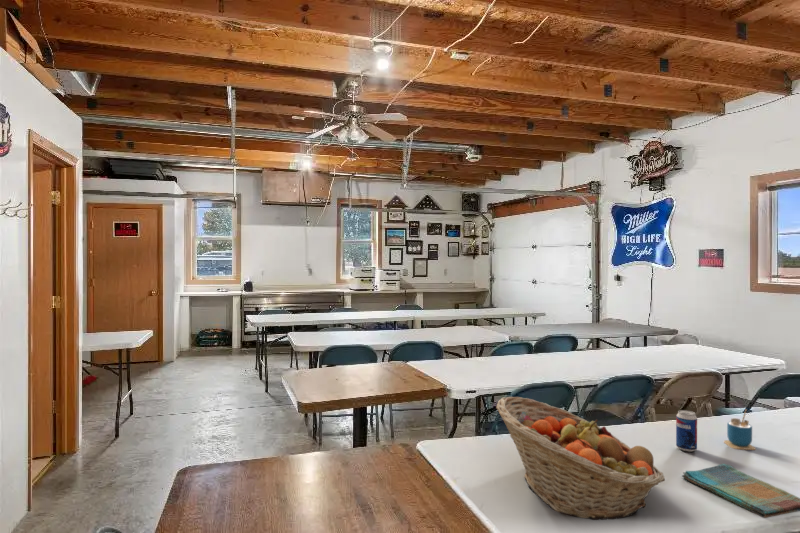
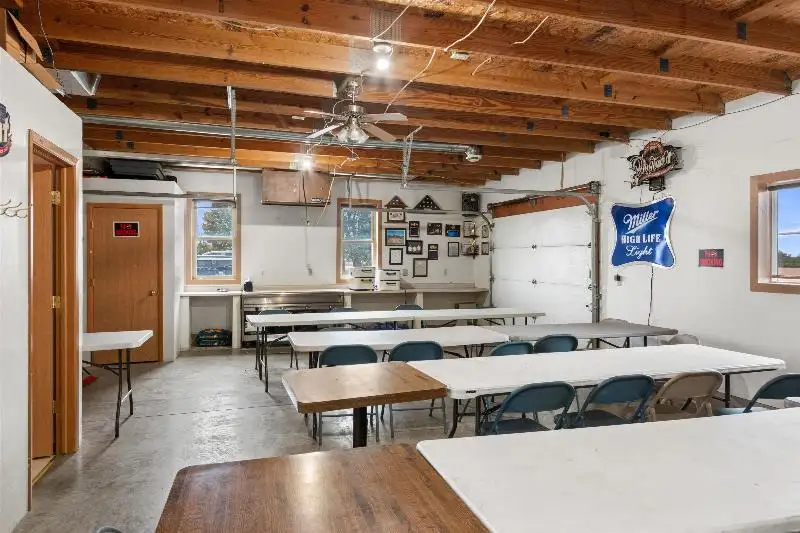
- cup [723,408,756,451]
- beverage can [675,409,698,453]
- dish towel [681,463,800,519]
- fruit basket [495,396,666,521]
